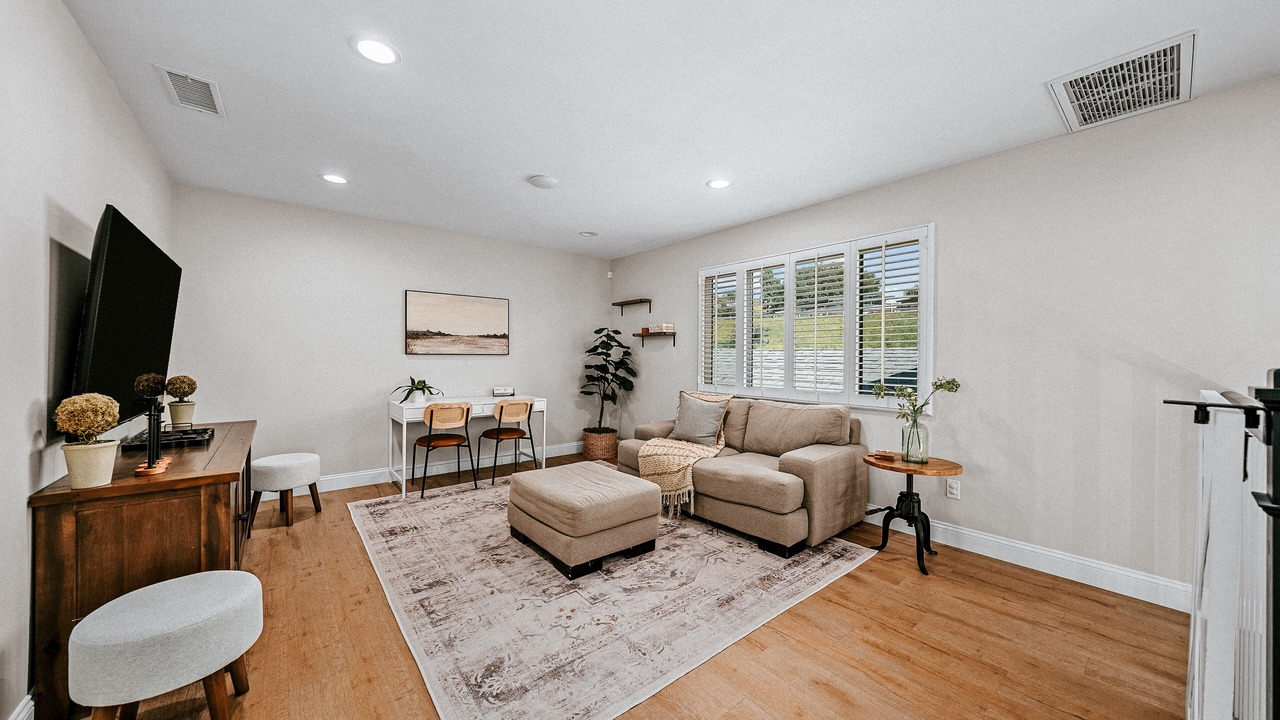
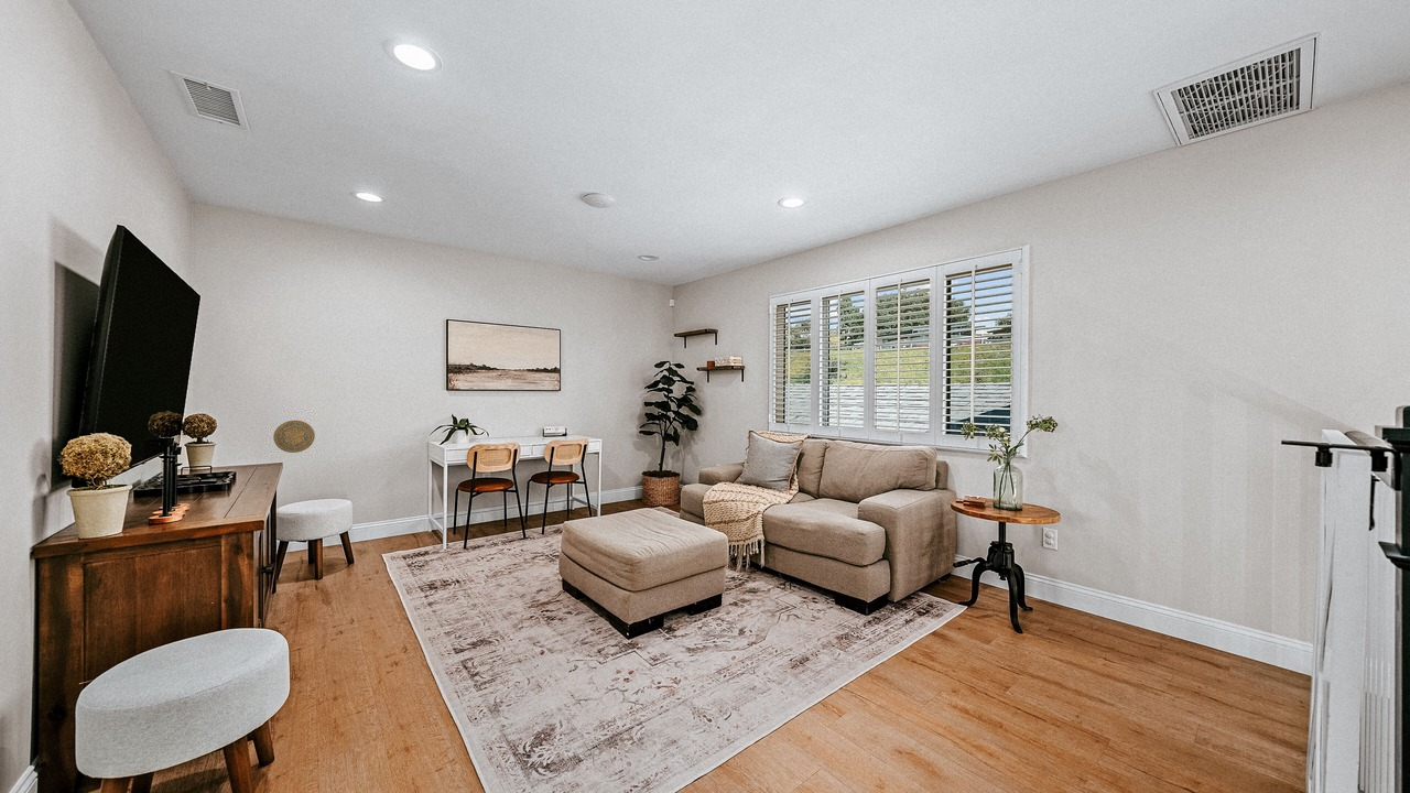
+ decorative plate [272,420,316,454]
